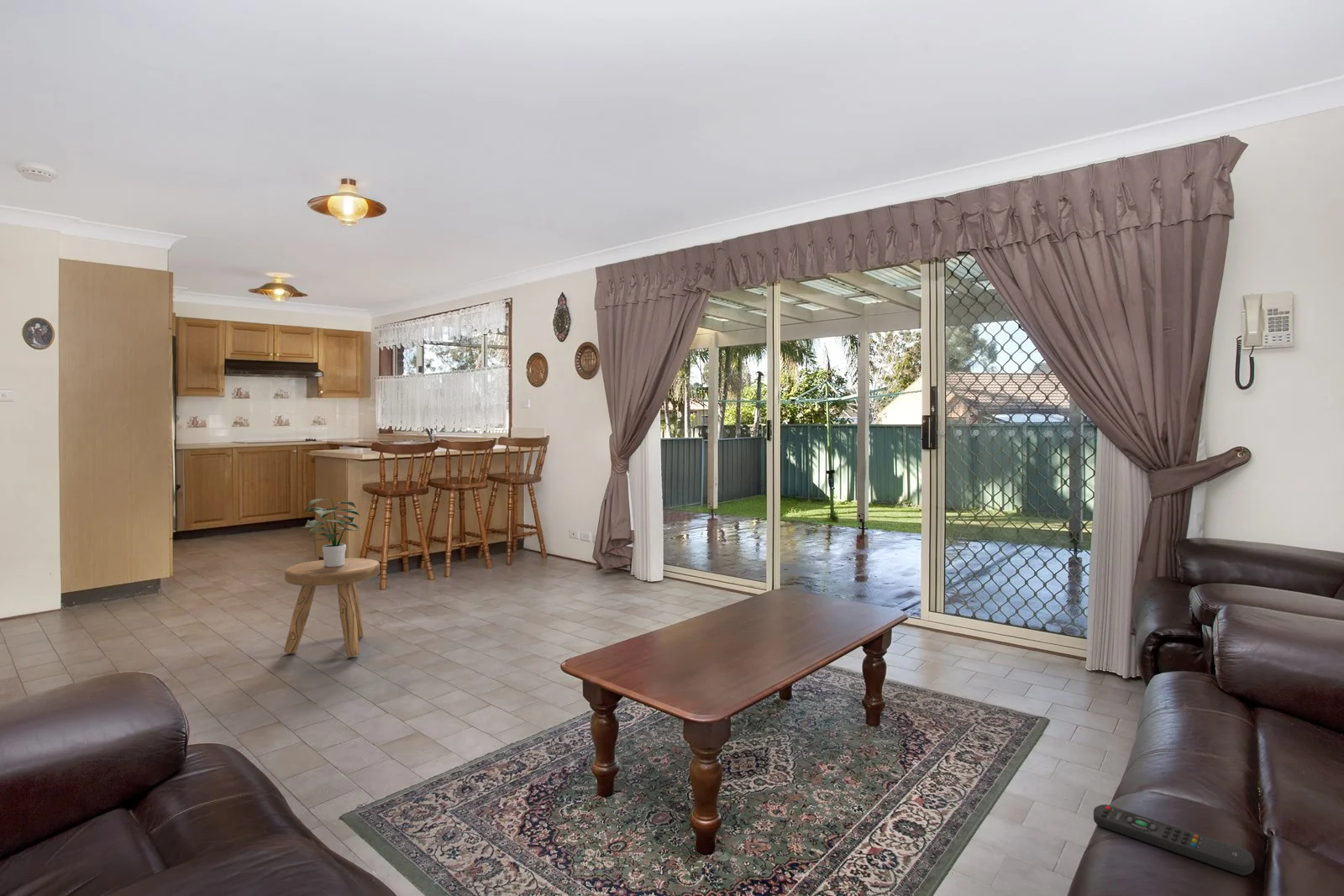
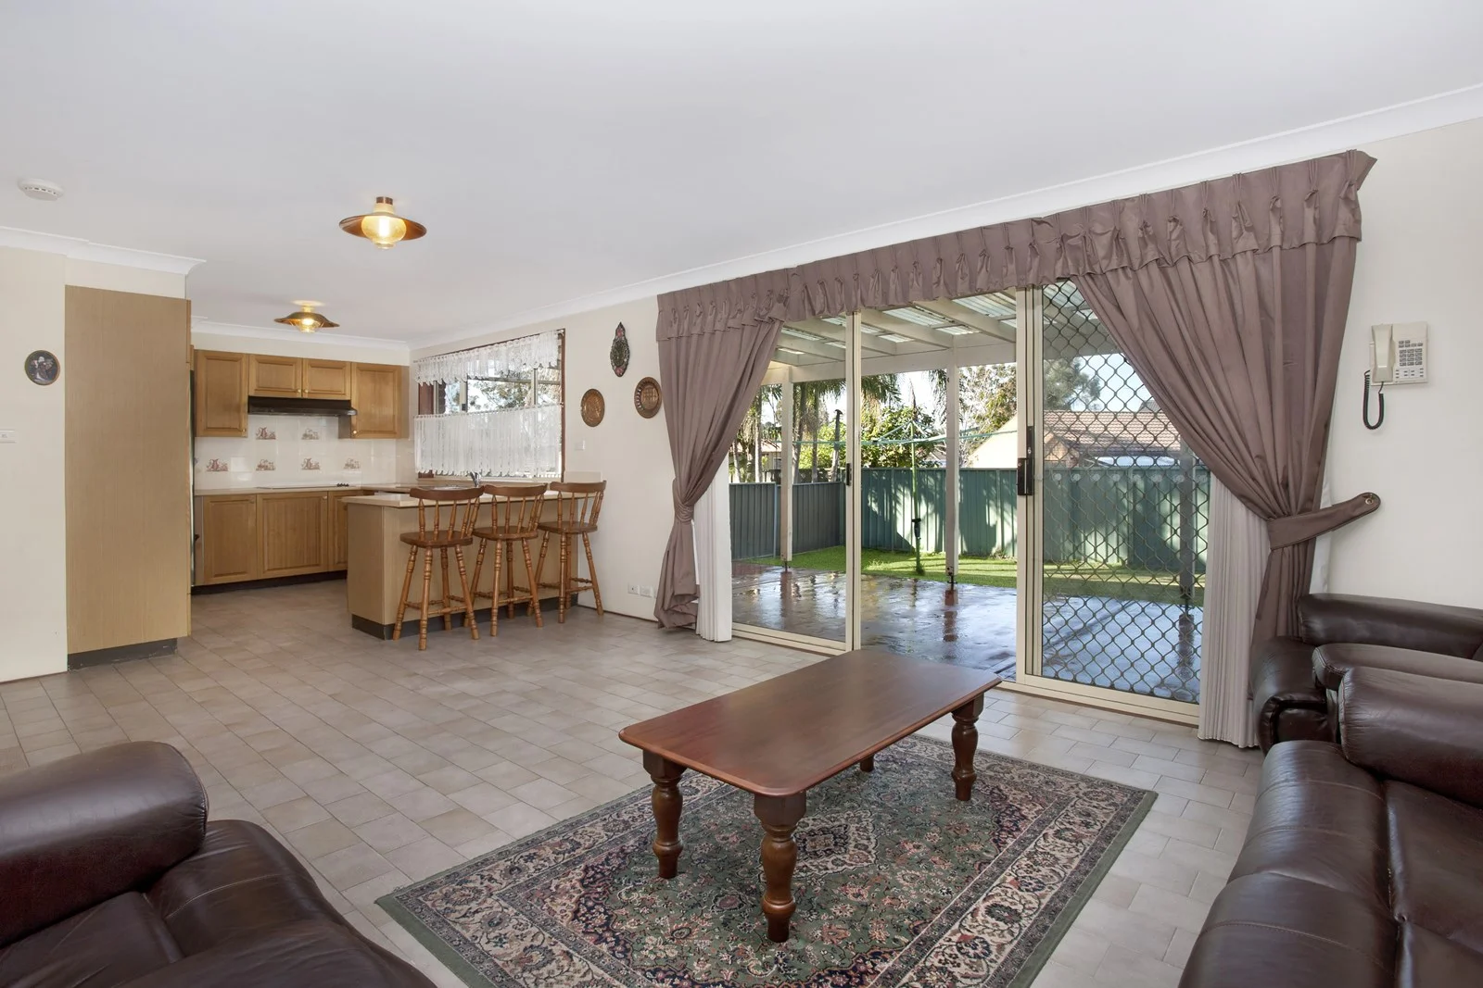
- remote control [1093,804,1255,876]
- potted plant [302,497,360,567]
- stool [283,558,381,658]
